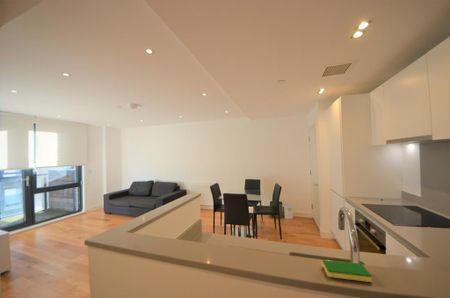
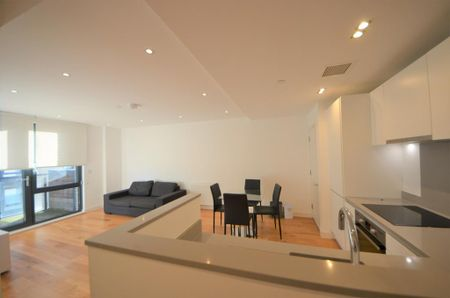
- dish sponge [321,259,373,283]
